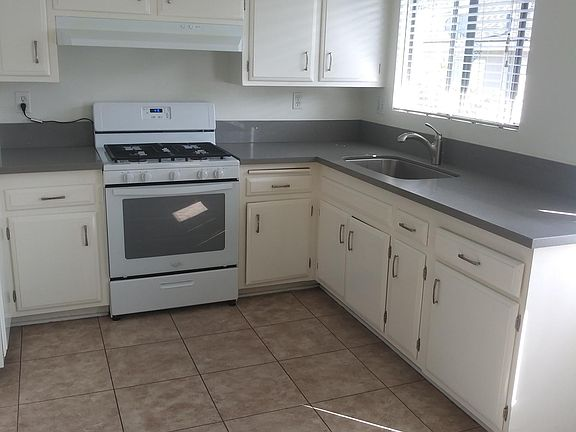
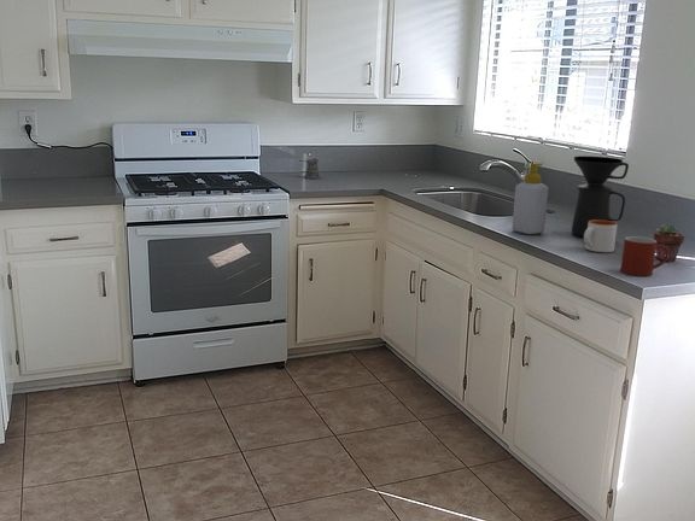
+ mug [583,219,619,253]
+ soap bottle [510,162,549,235]
+ potted succulent [653,222,685,263]
+ mug [619,235,668,277]
+ pepper shaker [298,157,321,180]
+ coffee maker [571,156,630,238]
